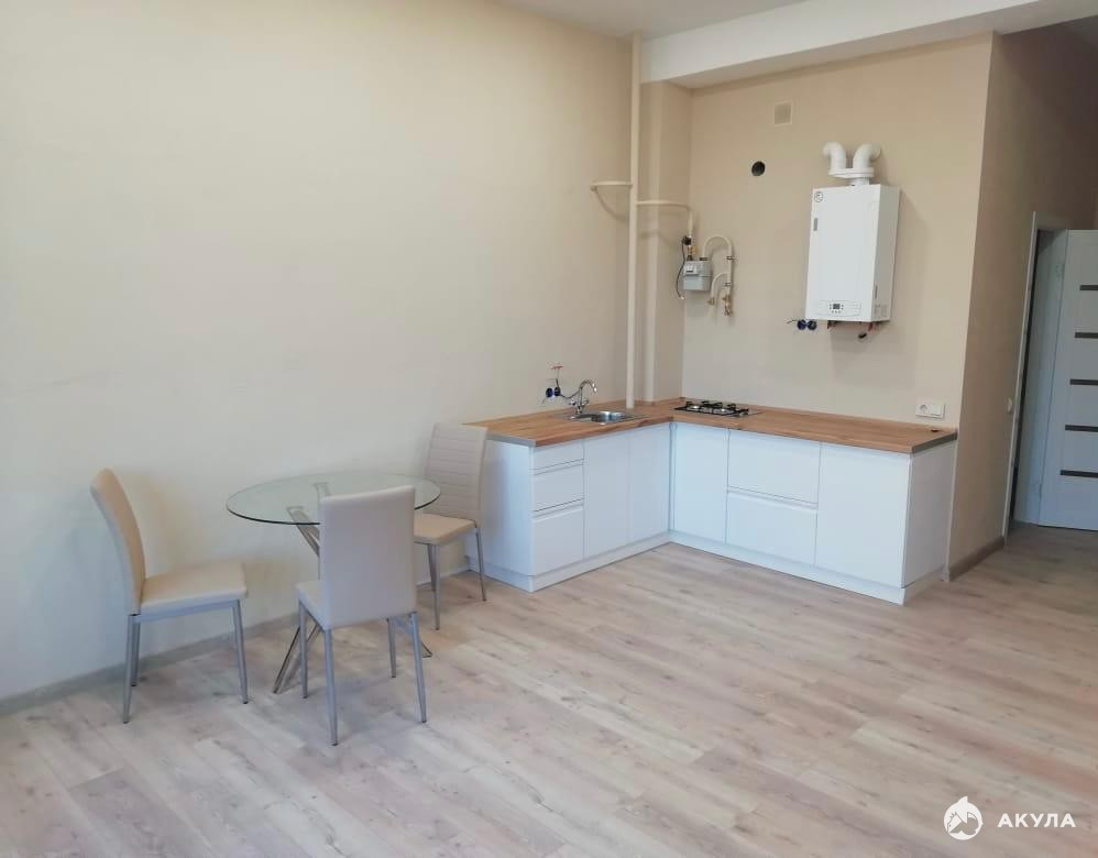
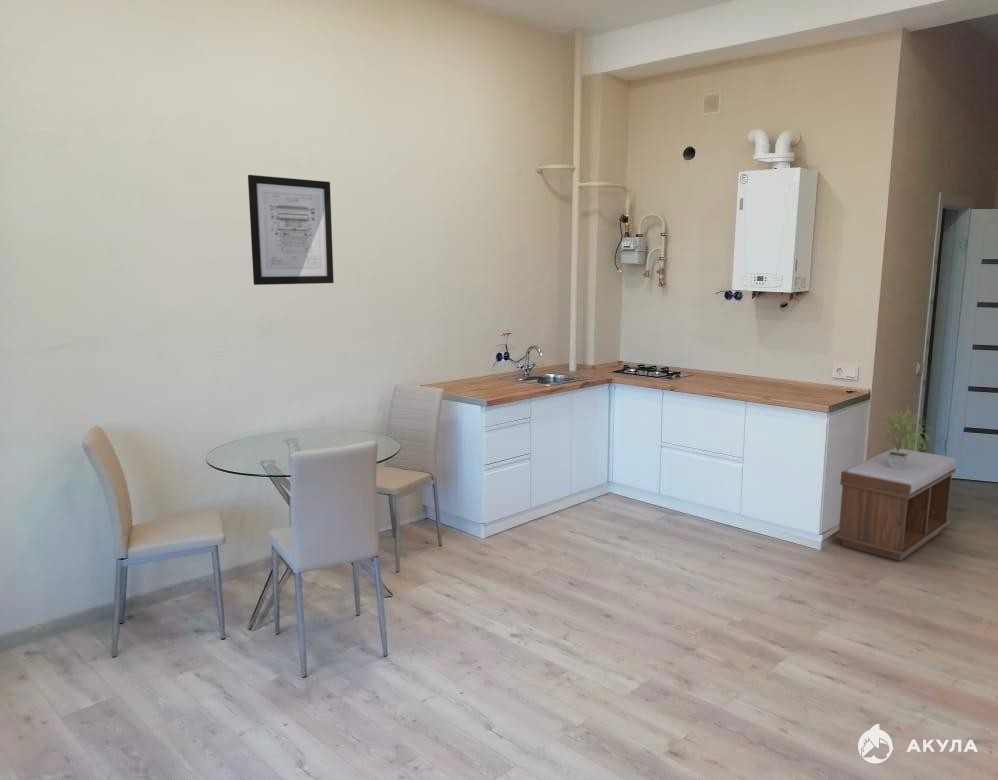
+ wall art [247,174,335,286]
+ bench [835,447,957,562]
+ potted plant [878,405,932,469]
